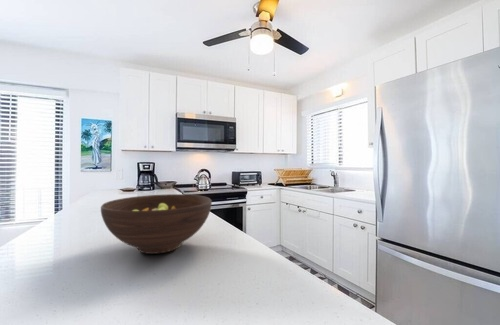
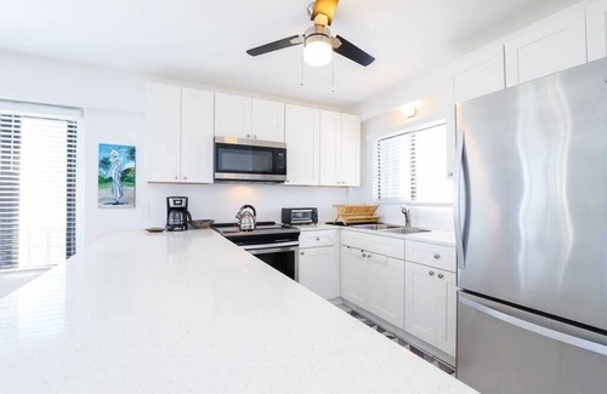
- fruit bowl [100,193,213,255]
